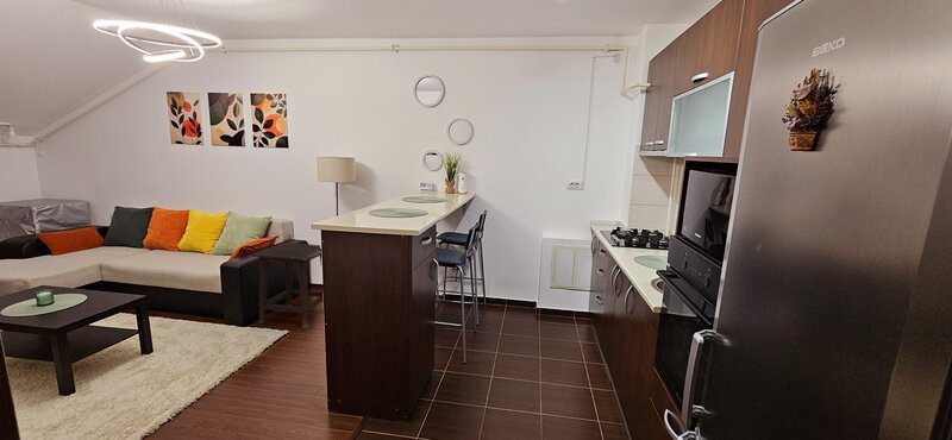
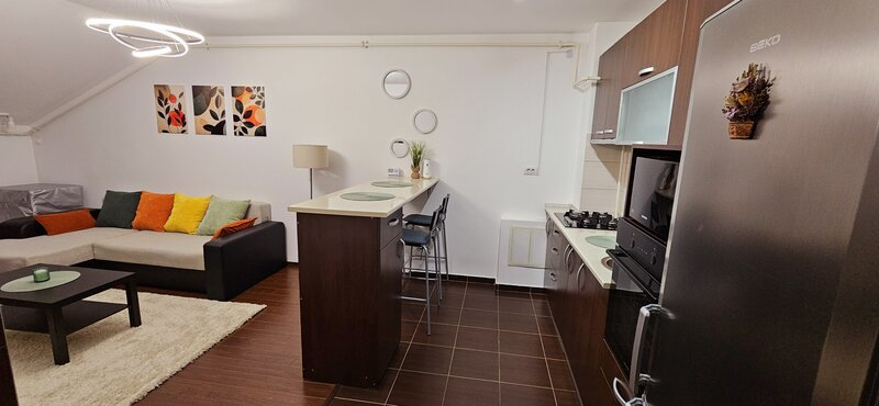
- side table [250,241,324,329]
